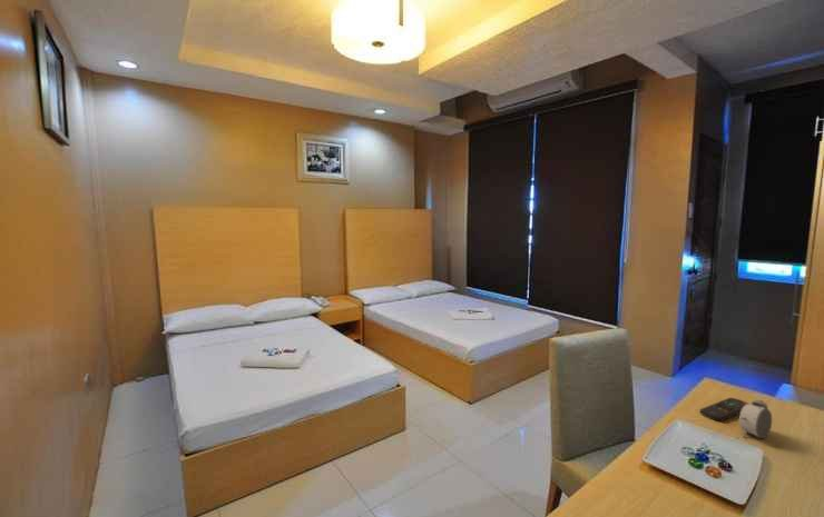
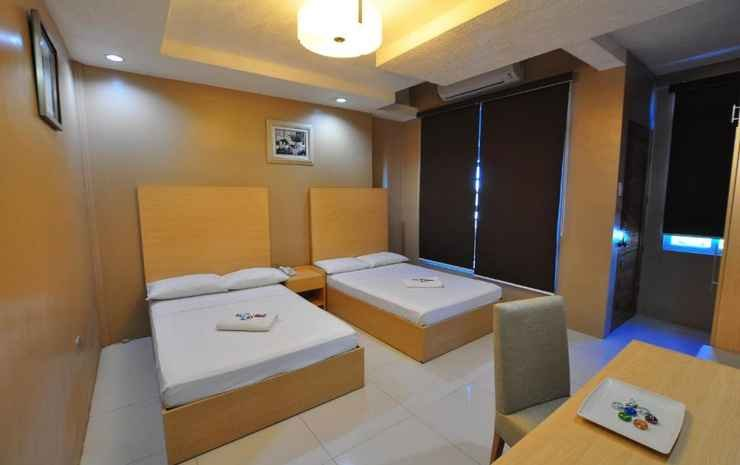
- remote control [699,397,749,422]
- alarm clock [738,399,773,439]
